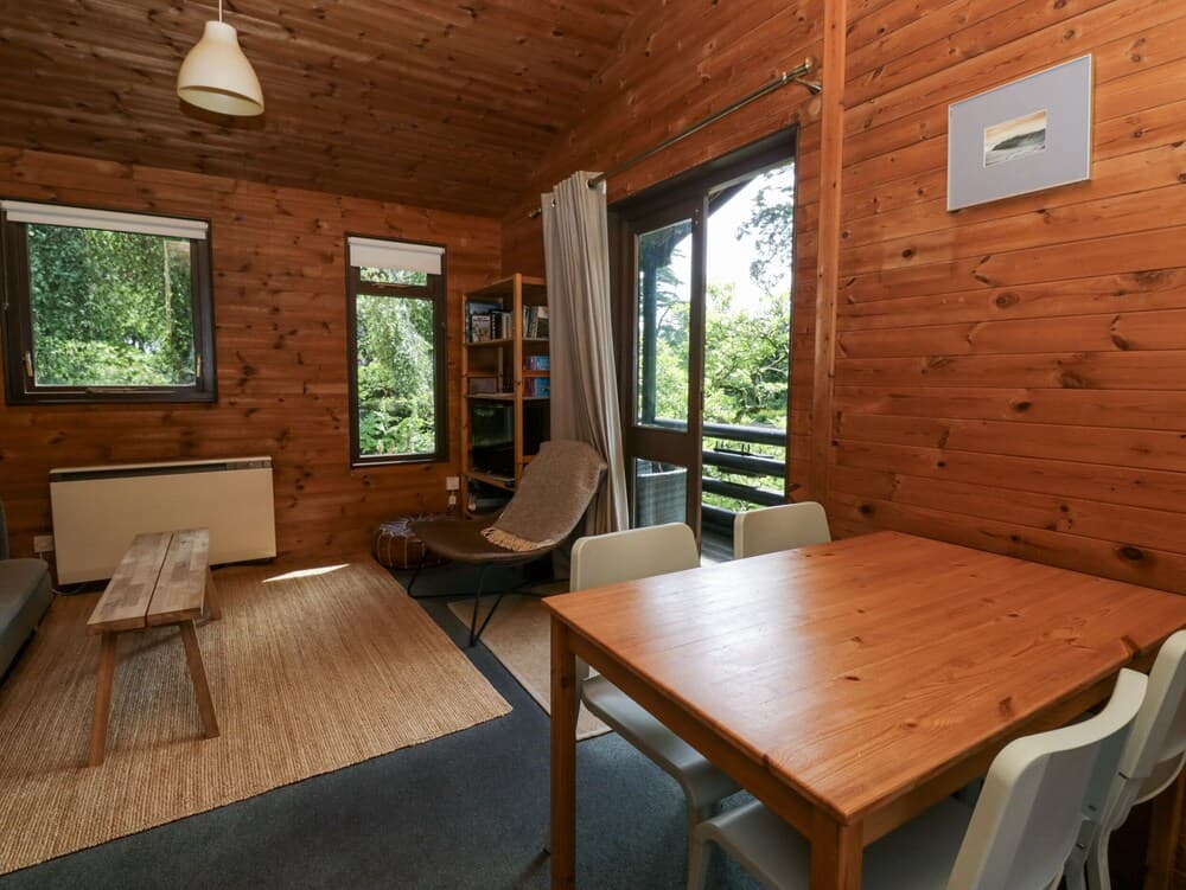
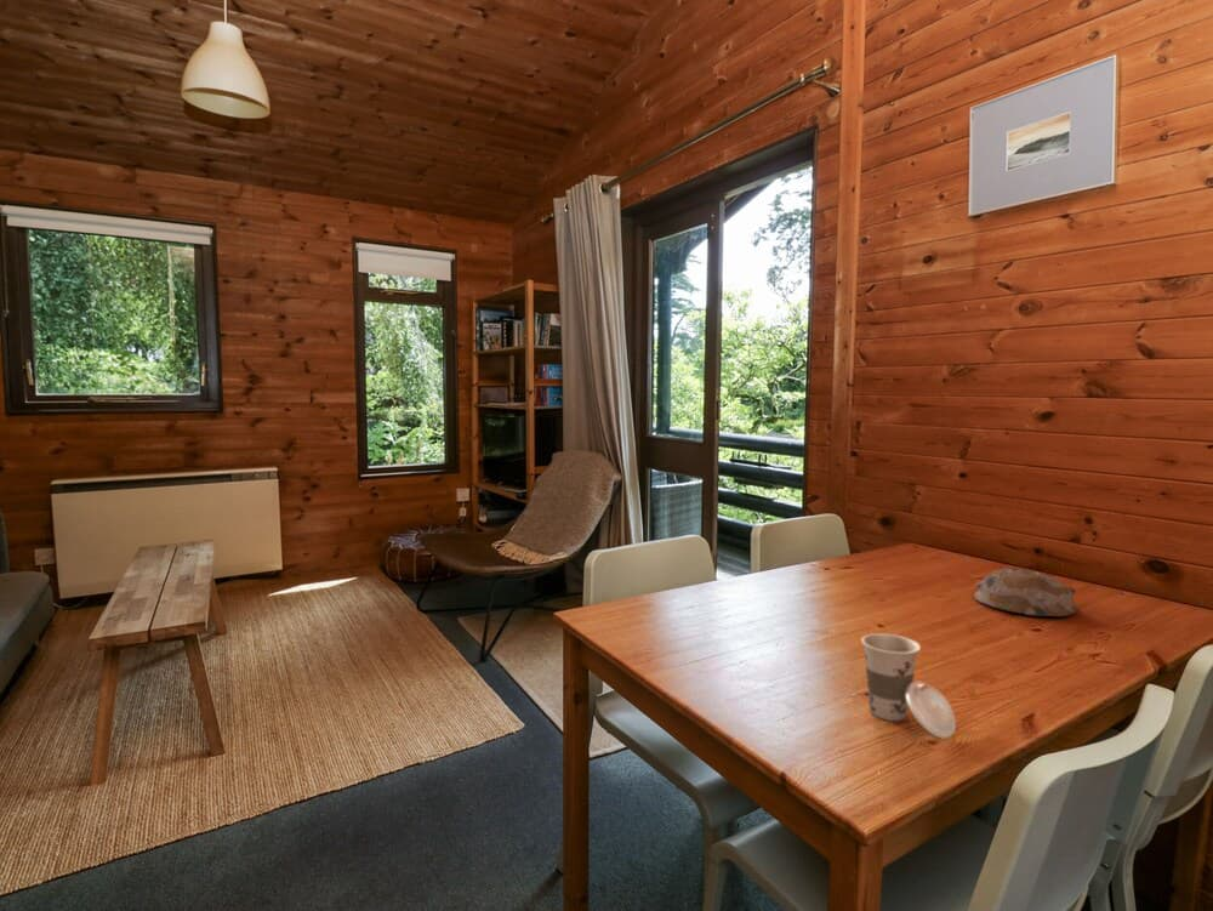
+ cup [860,632,957,740]
+ bowl [973,568,1078,617]
